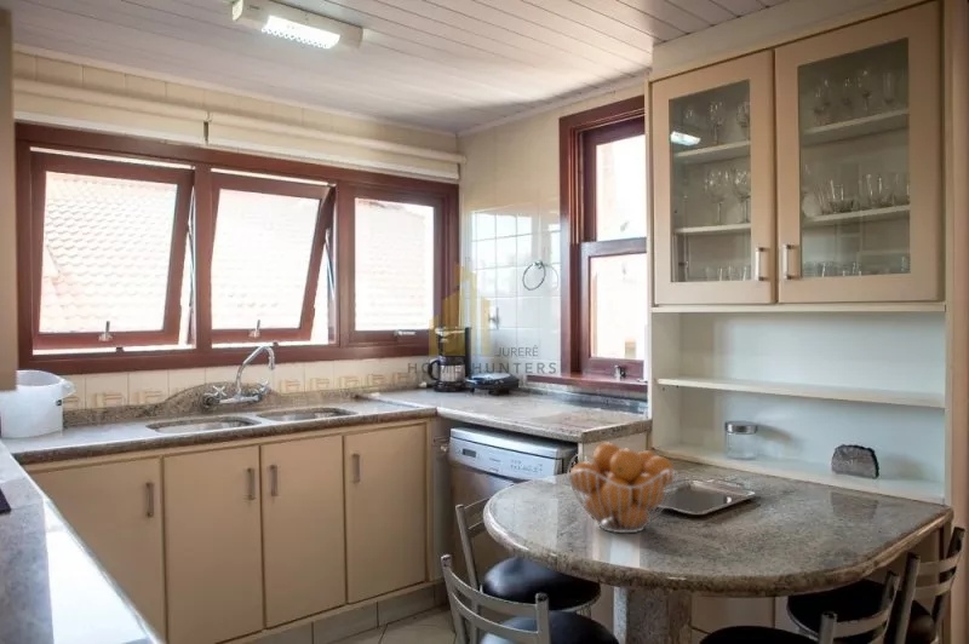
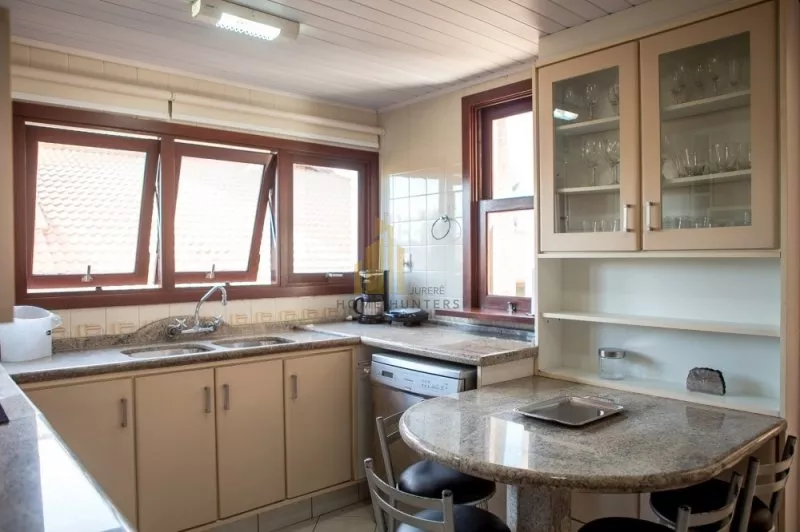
- fruit basket [567,441,678,534]
